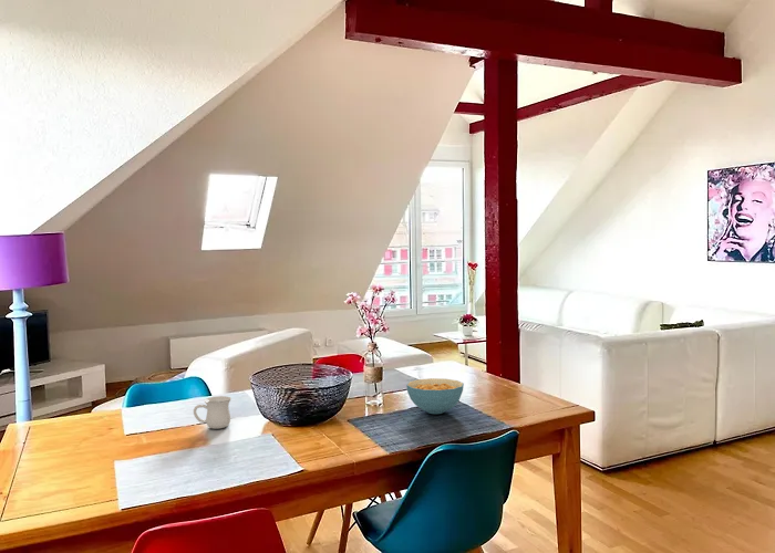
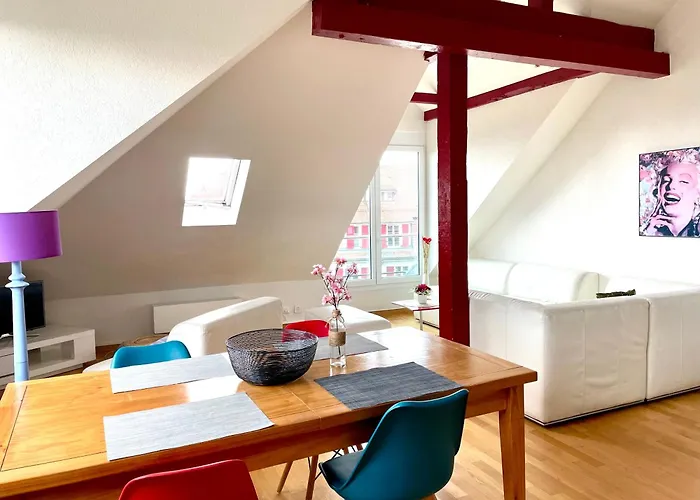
- cereal bowl [405,377,465,415]
- mug [193,395,232,430]
